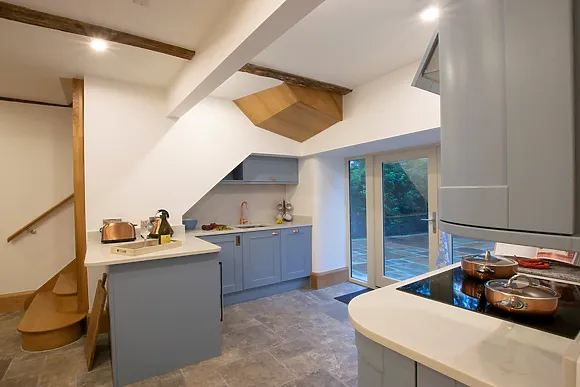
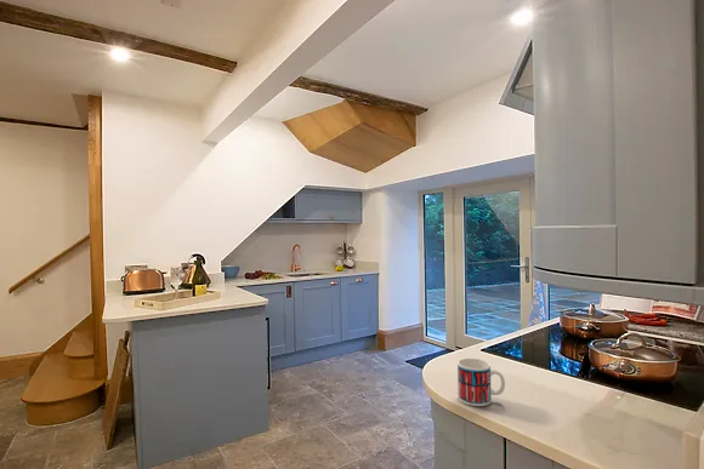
+ mug [456,358,506,407]
